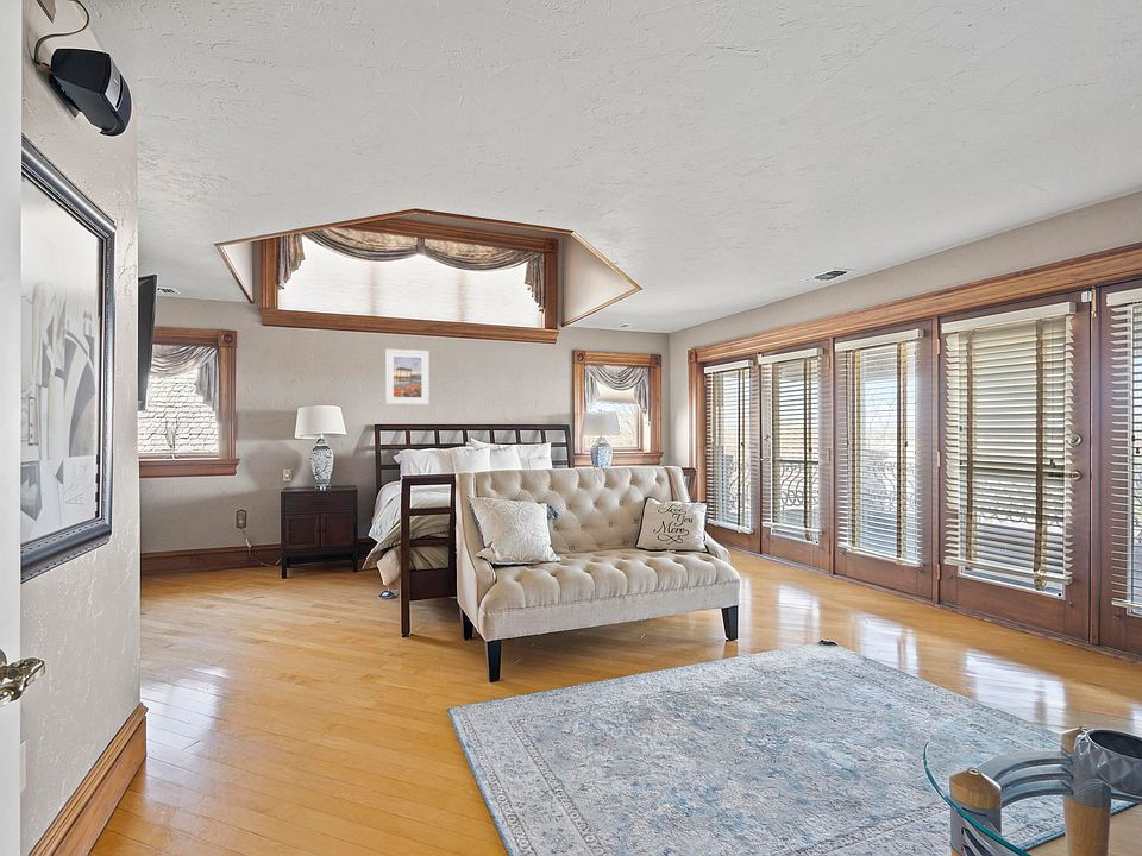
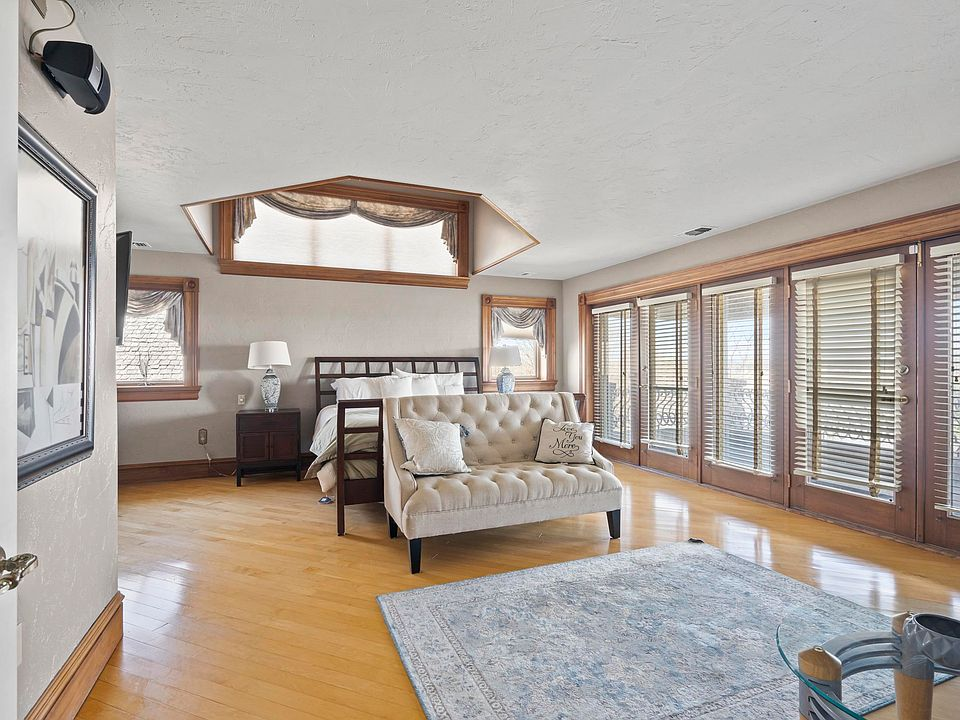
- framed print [385,348,429,405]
